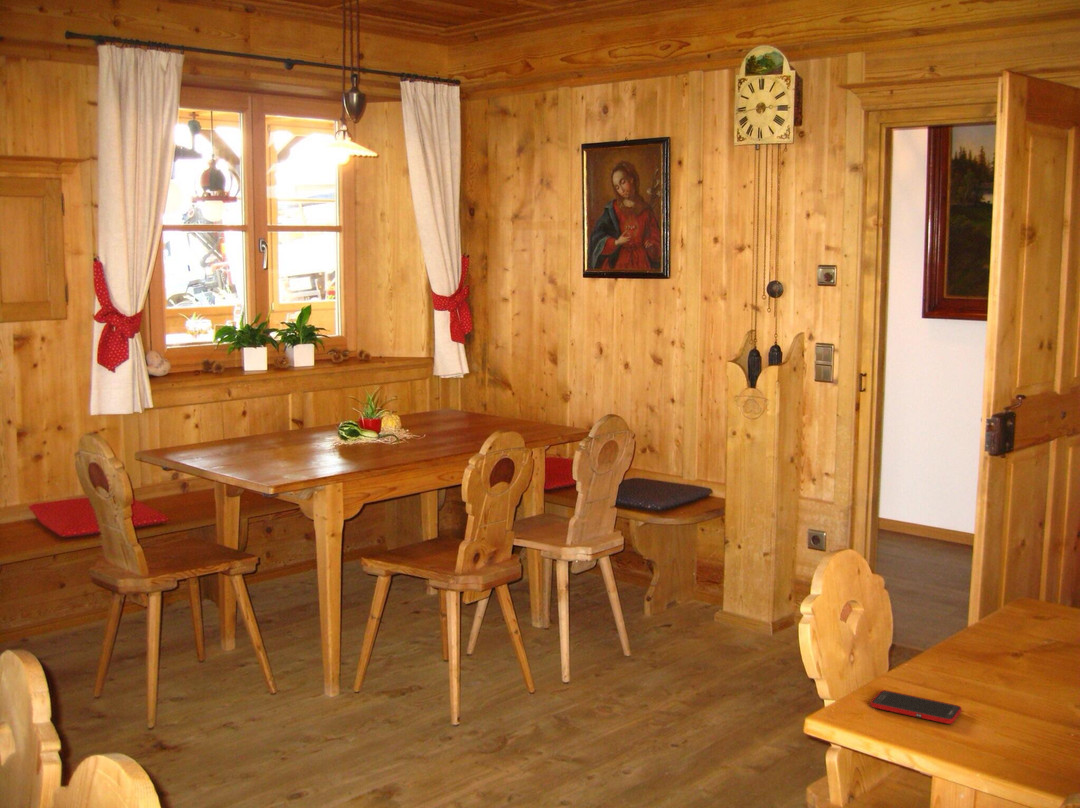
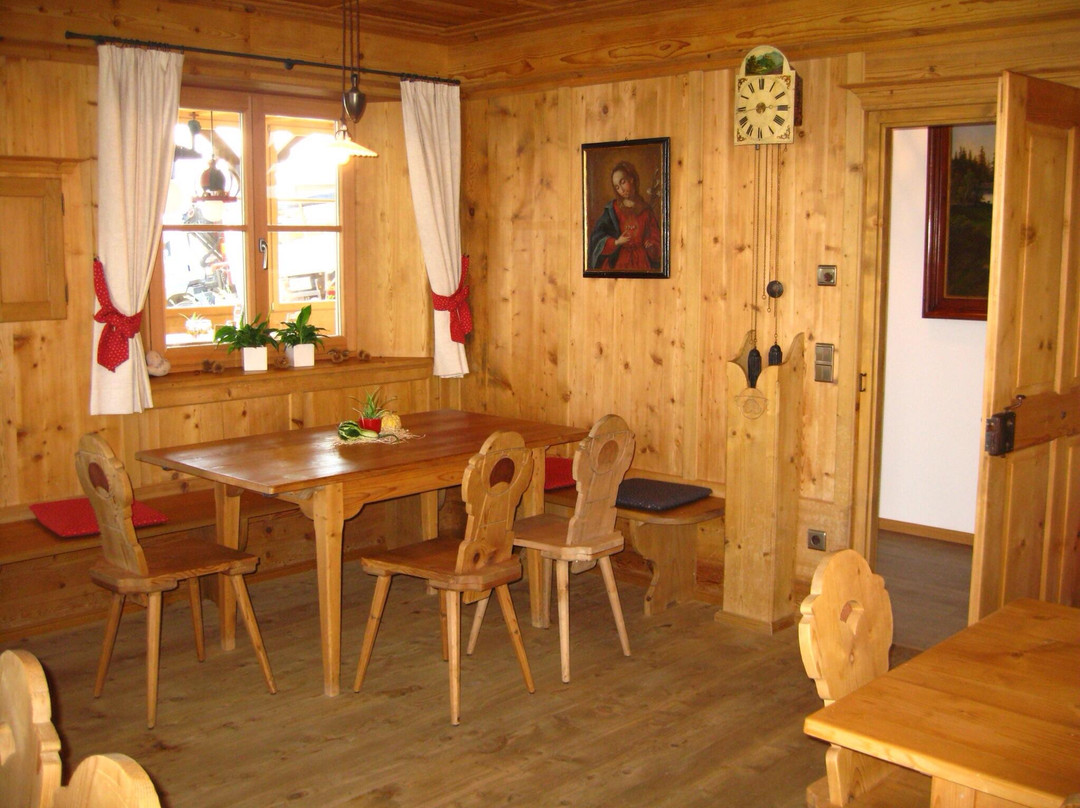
- cell phone [869,689,963,725]
